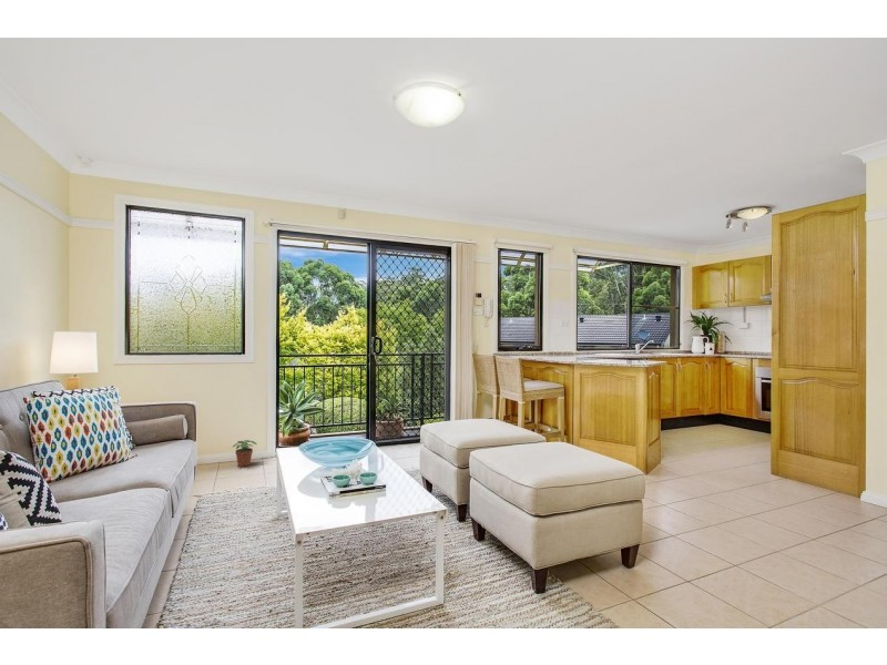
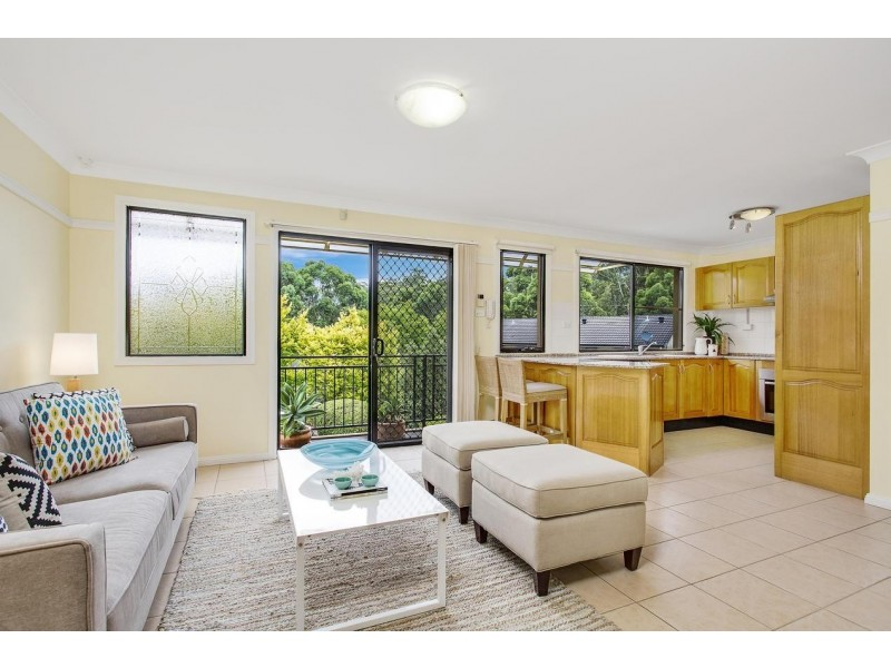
- potted plant [232,439,257,468]
